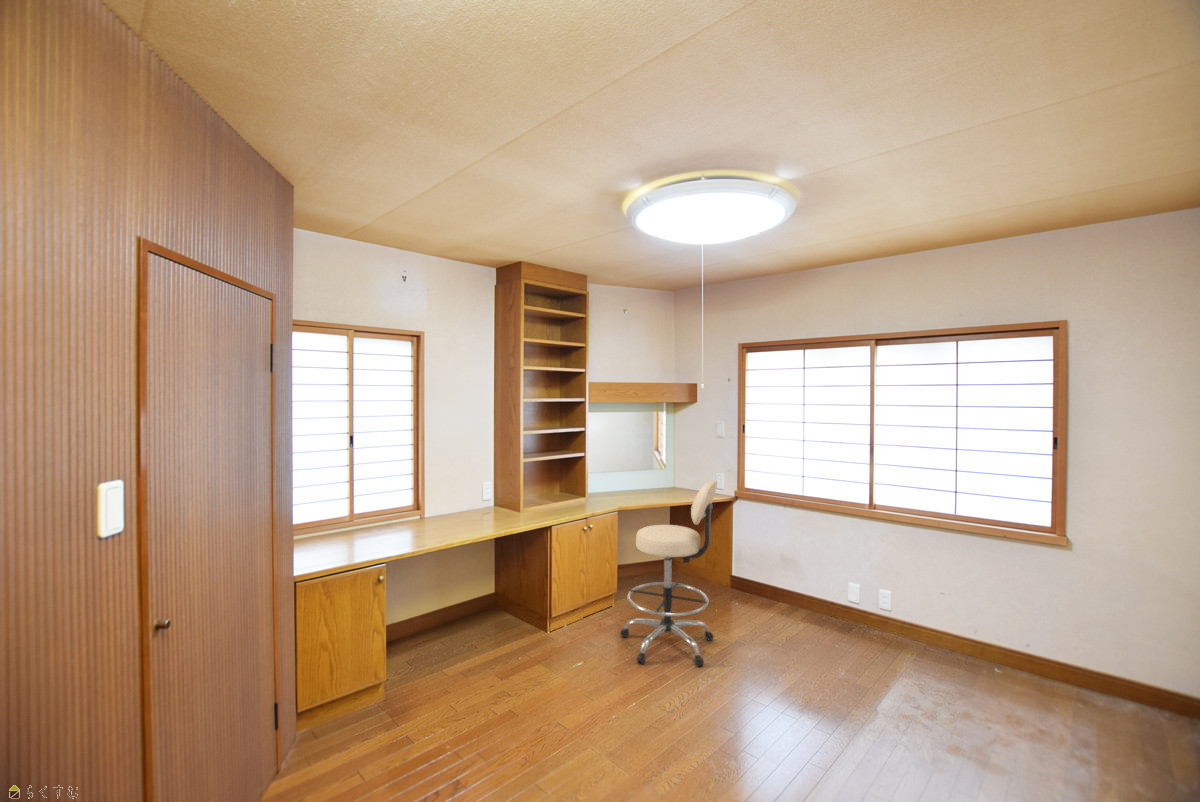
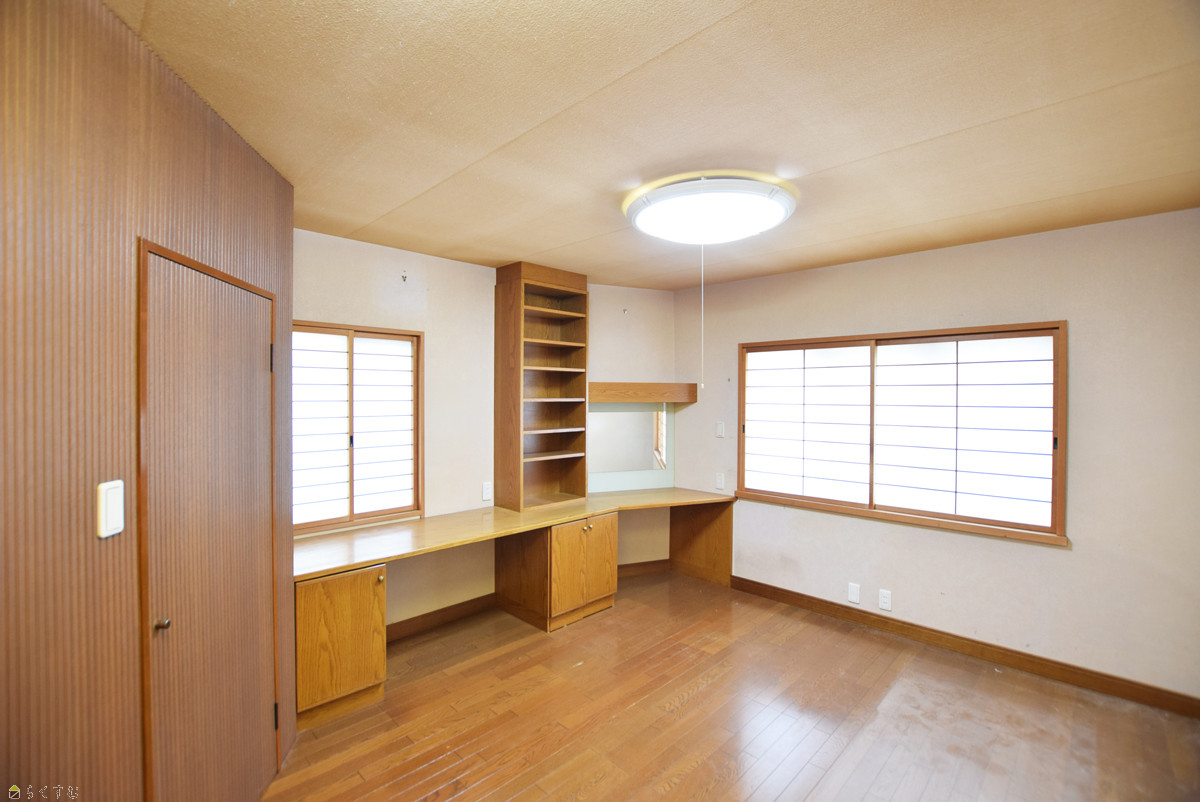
- stool [619,479,718,667]
